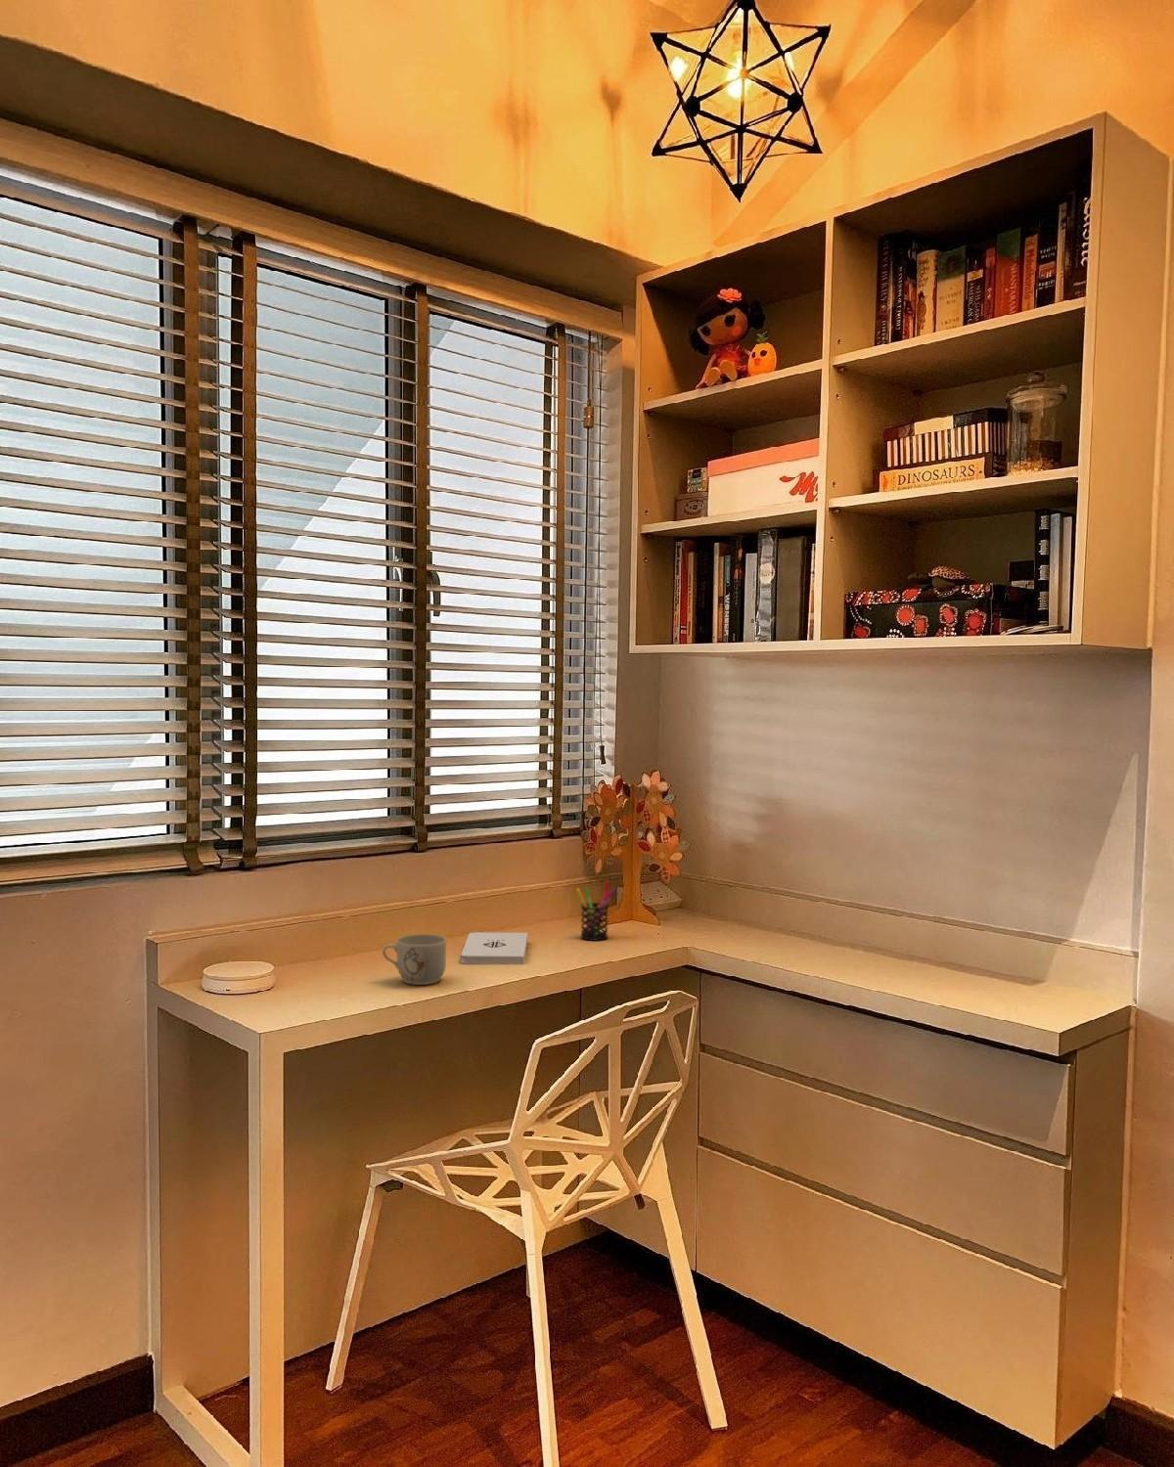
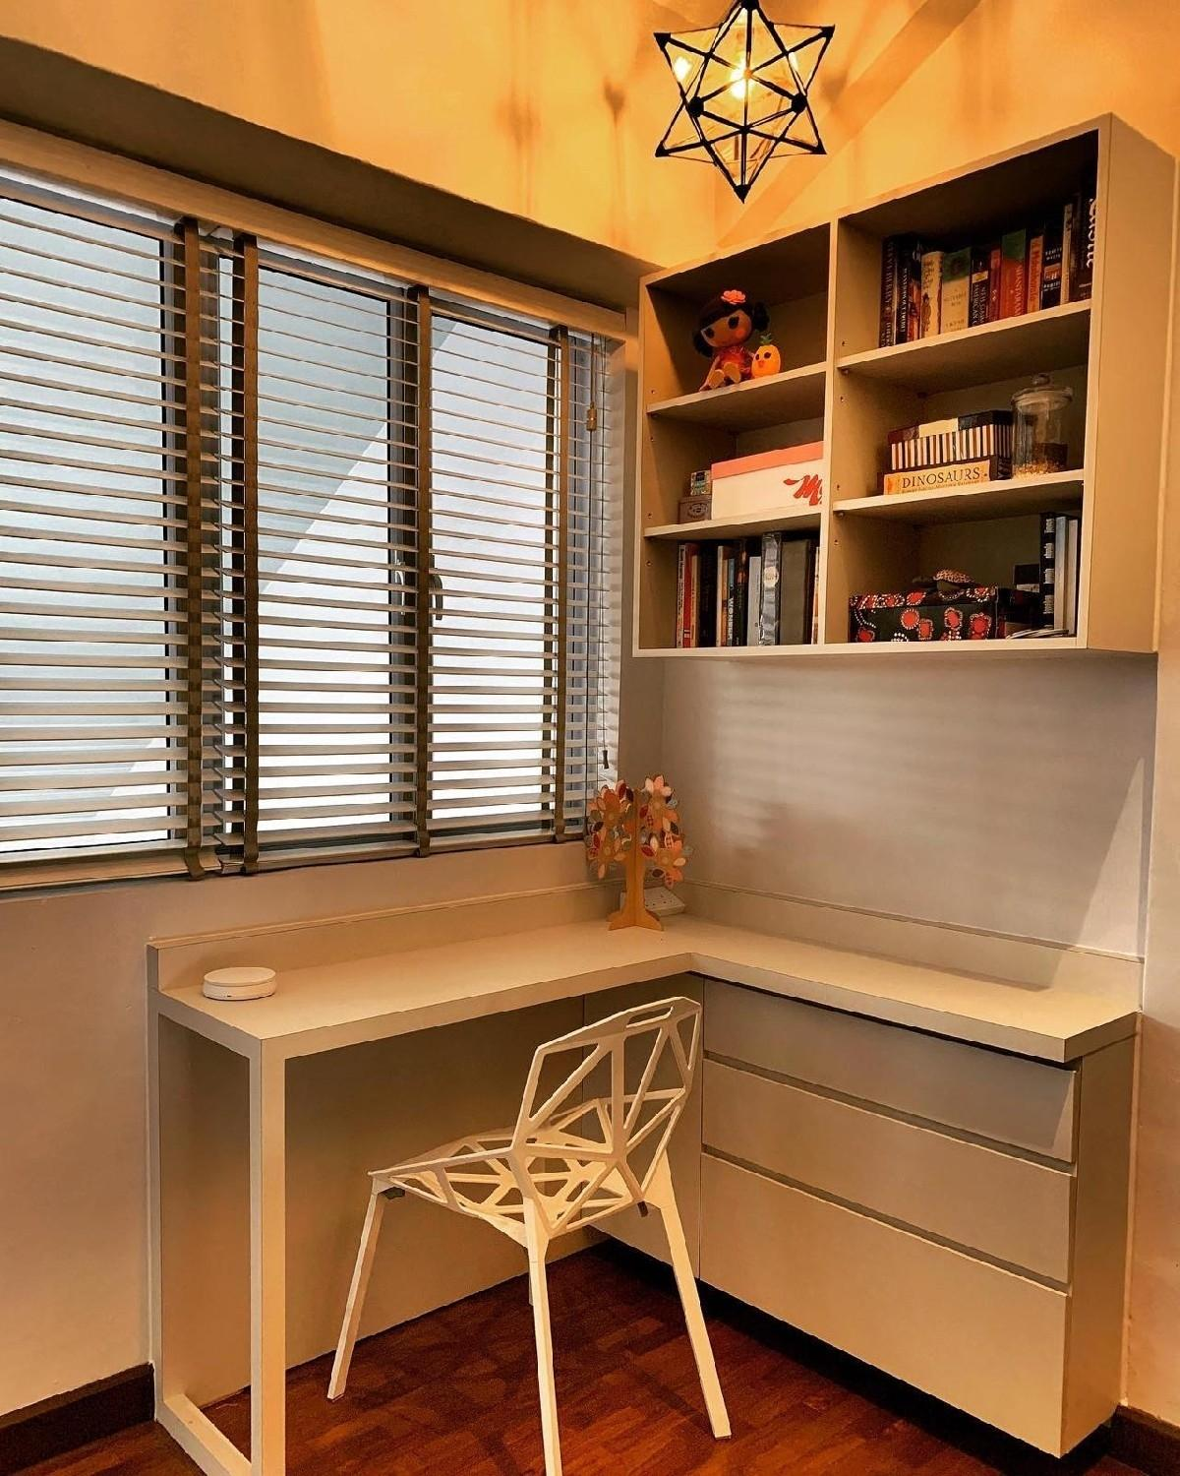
- pen holder [575,880,617,941]
- mug [381,933,447,986]
- notepad [461,930,528,965]
